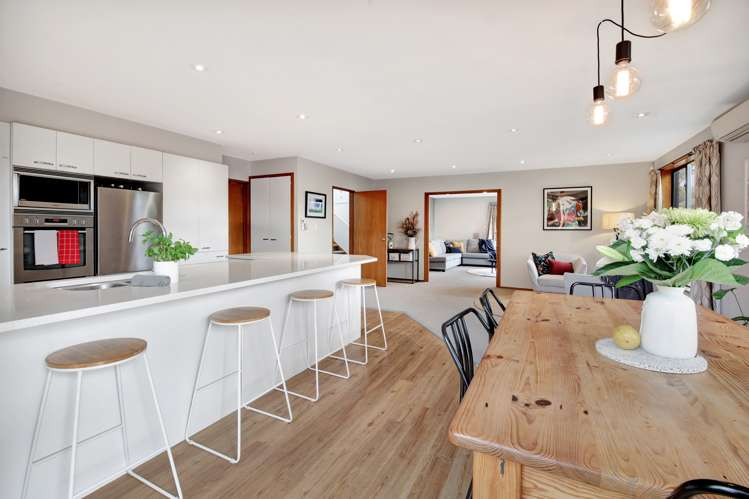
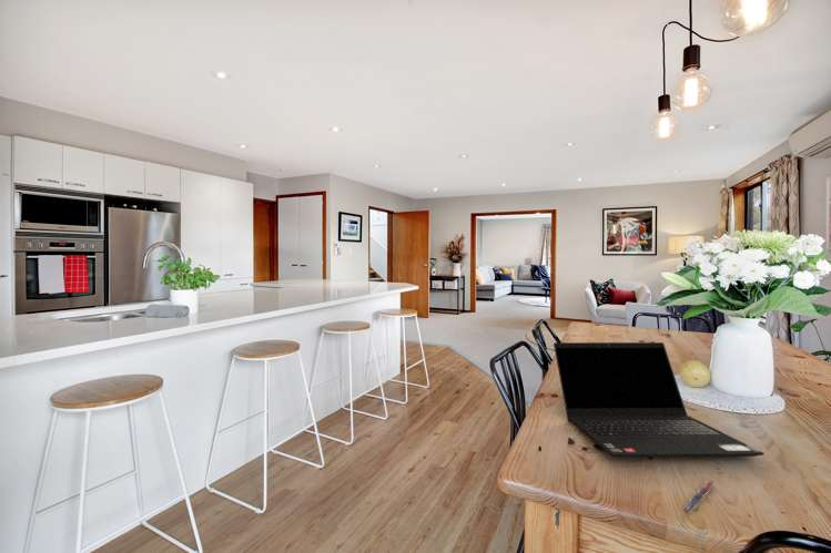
+ laptop computer [553,341,766,459]
+ pen [681,479,716,513]
